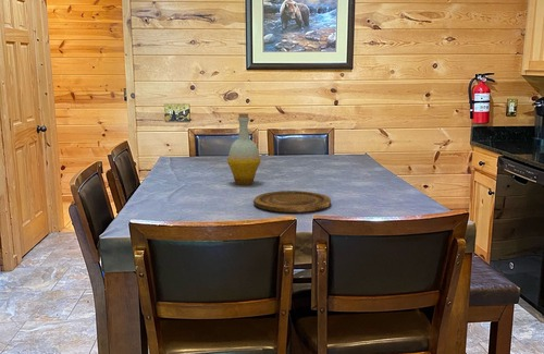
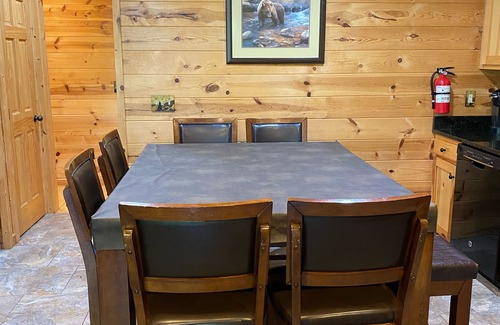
- bottle [226,112,261,186]
- plate [252,190,332,213]
